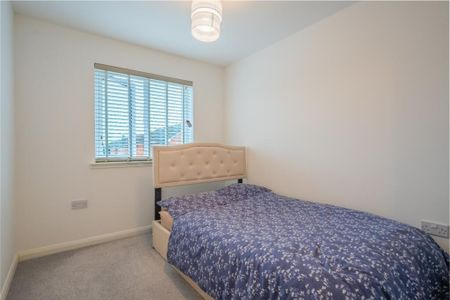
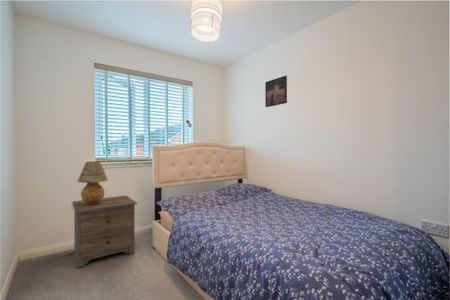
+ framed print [264,75,288,108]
+ table lamp [76,161,109,204]
+ nightstand [72,195,138,269]
